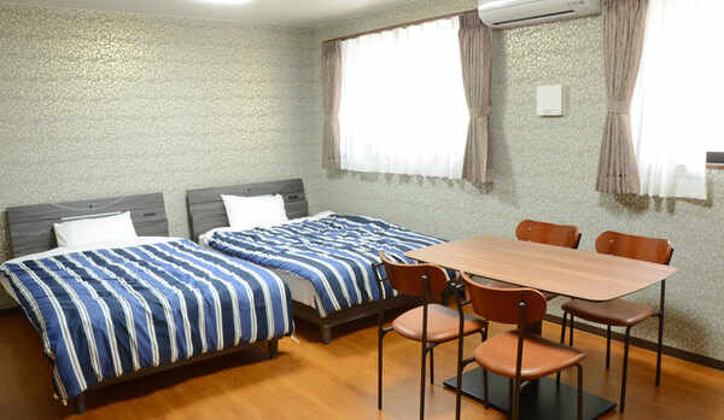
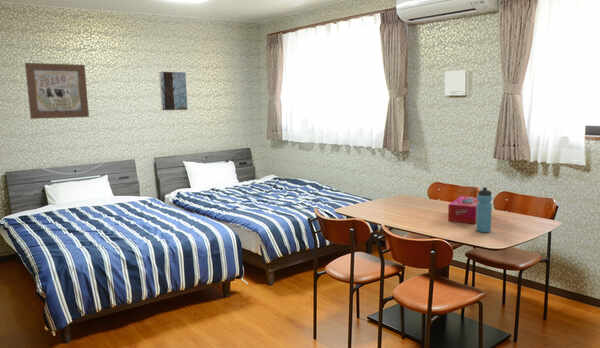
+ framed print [158,71,189,111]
+ tissue box [447,195,479,225]
+ wall art [24,62,90,120]
+ water bottle [475,186,493,233]
